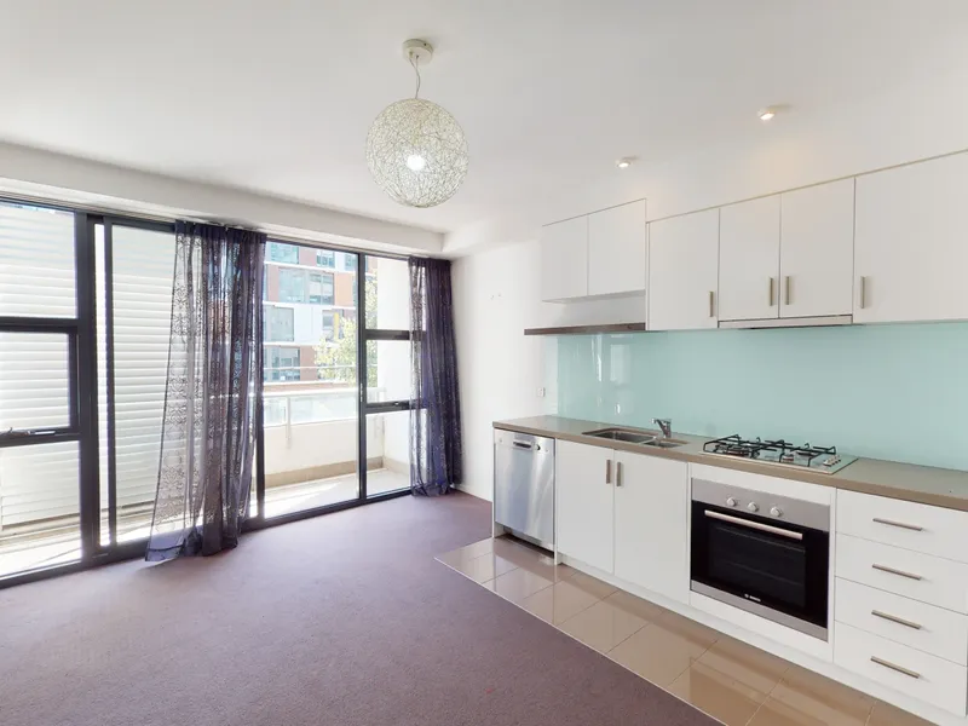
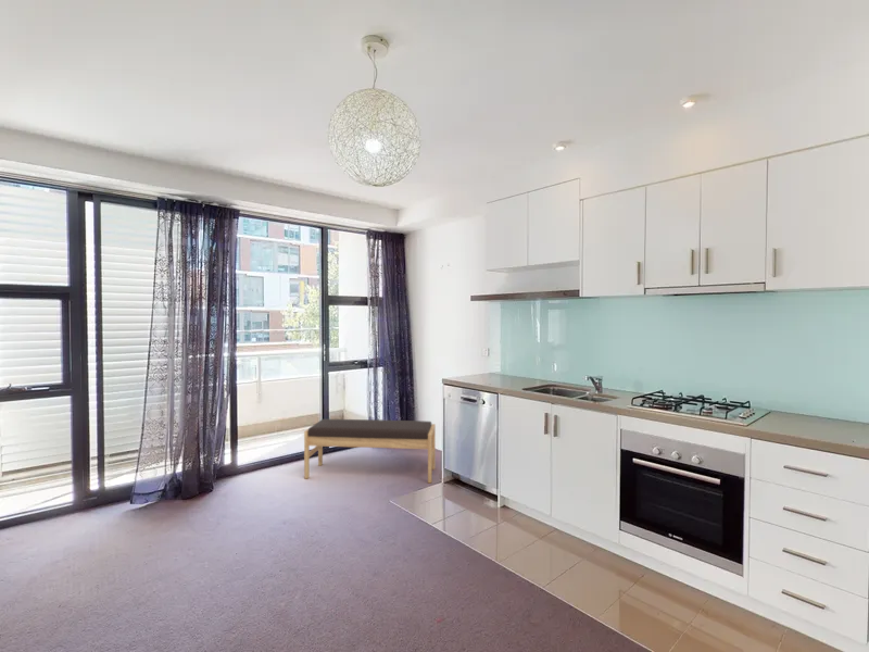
+ bench [303,418,437,484]
